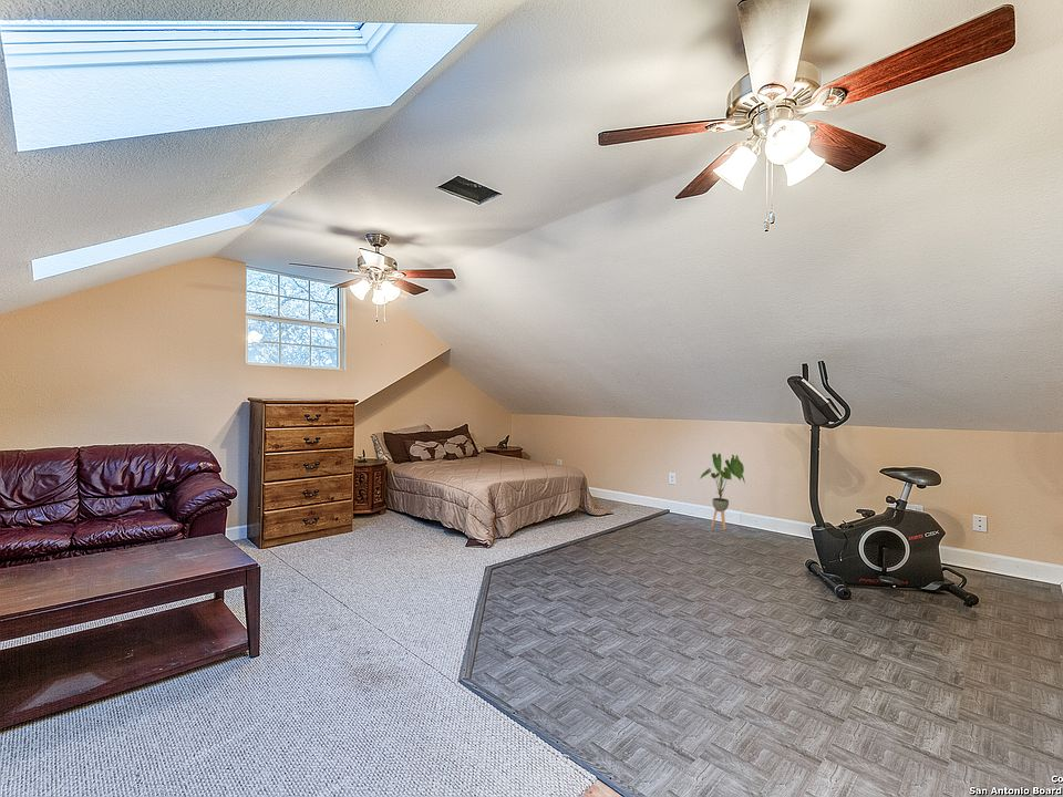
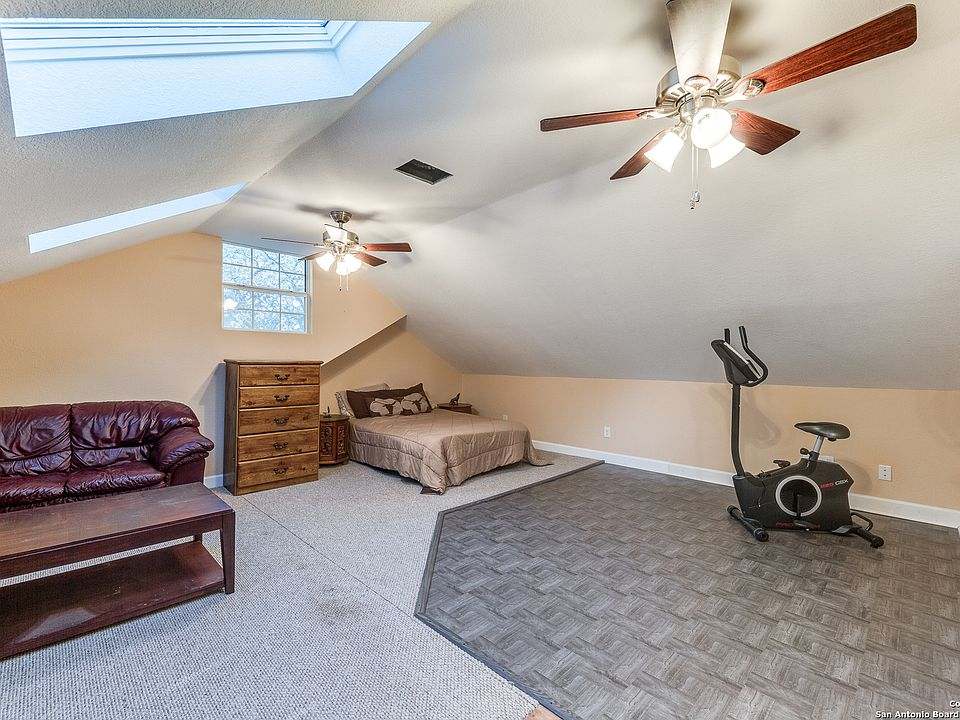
- house plant [700,453,746,530]
